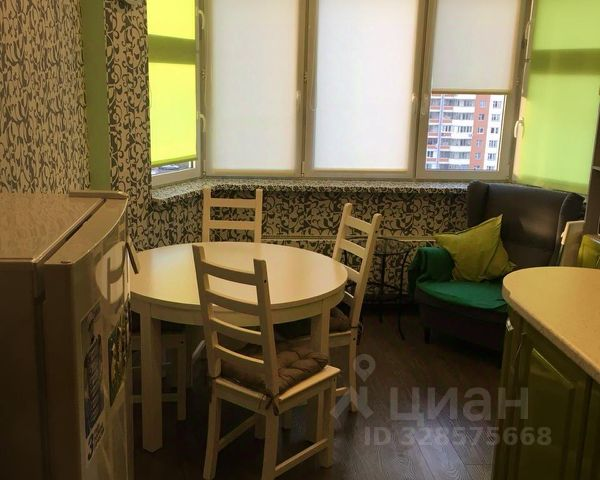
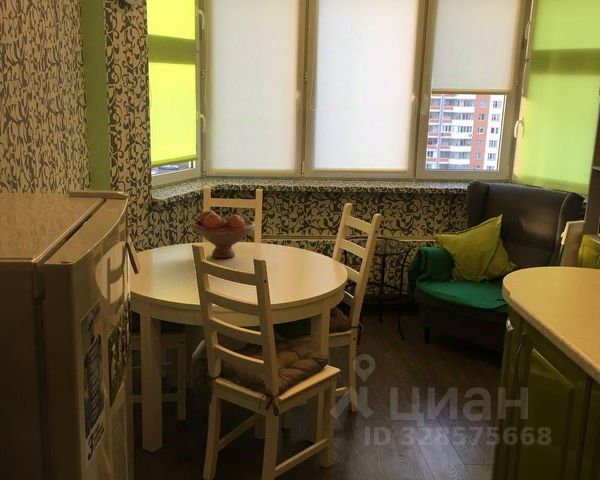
+ fruit bowl [191,209,256,259]
